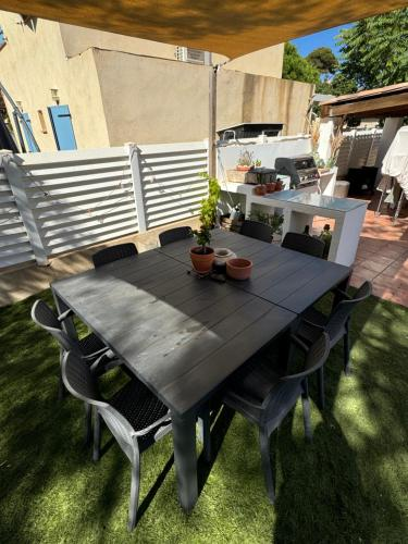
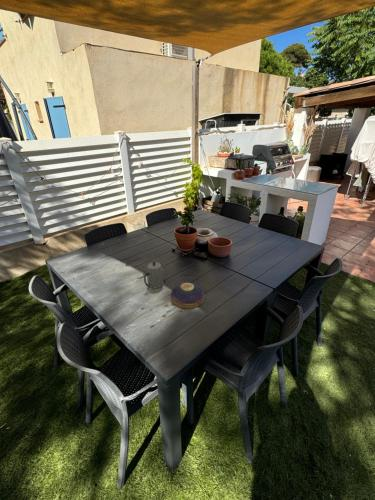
+ decorative bowl [169,281,206,309]
+ teapot [143,259,167,289]
